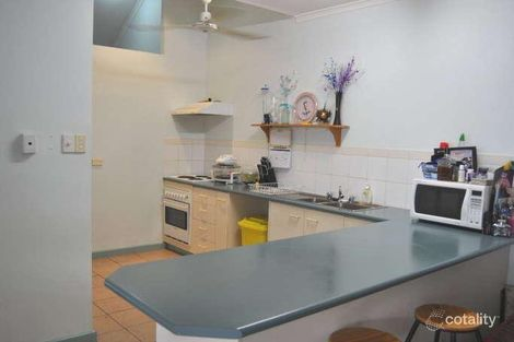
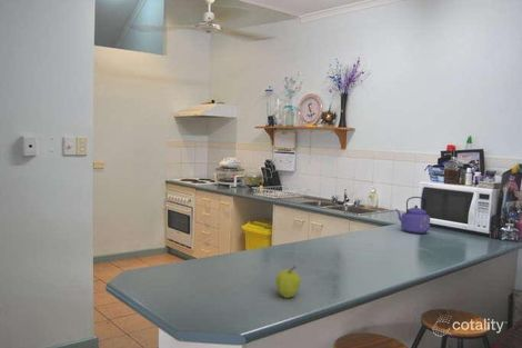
+ fruit [274,265,302,299]
+ kettle [394,196,431,235]
